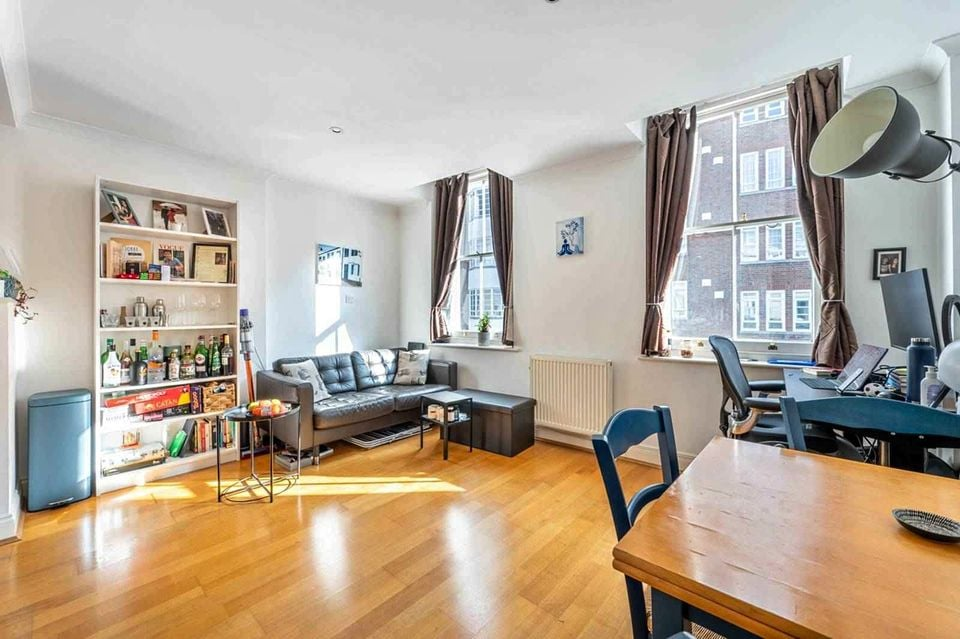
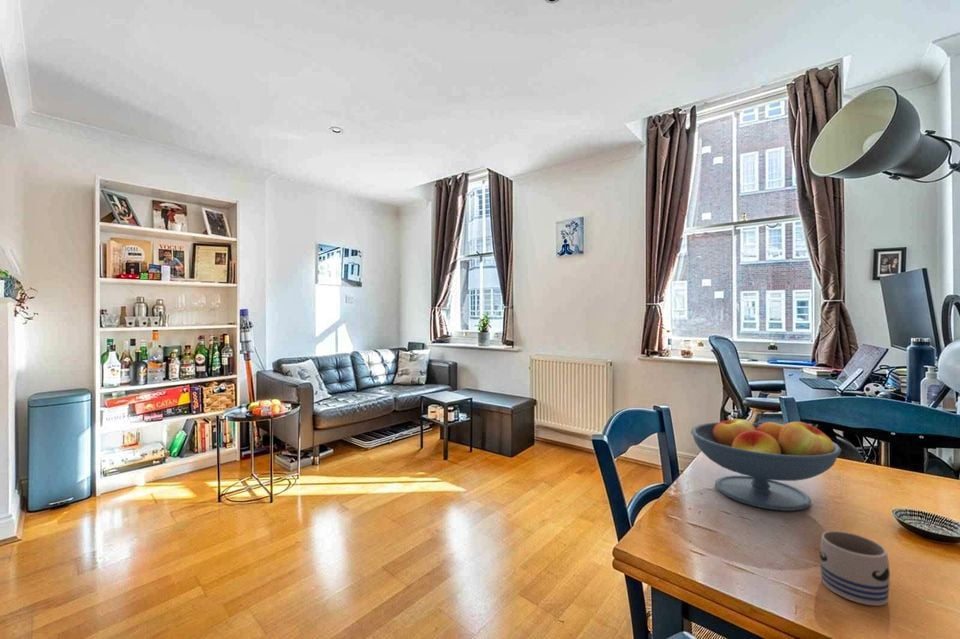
+ mug [818,530,891,606]
+ fruit bowl [690,415,842,512]
